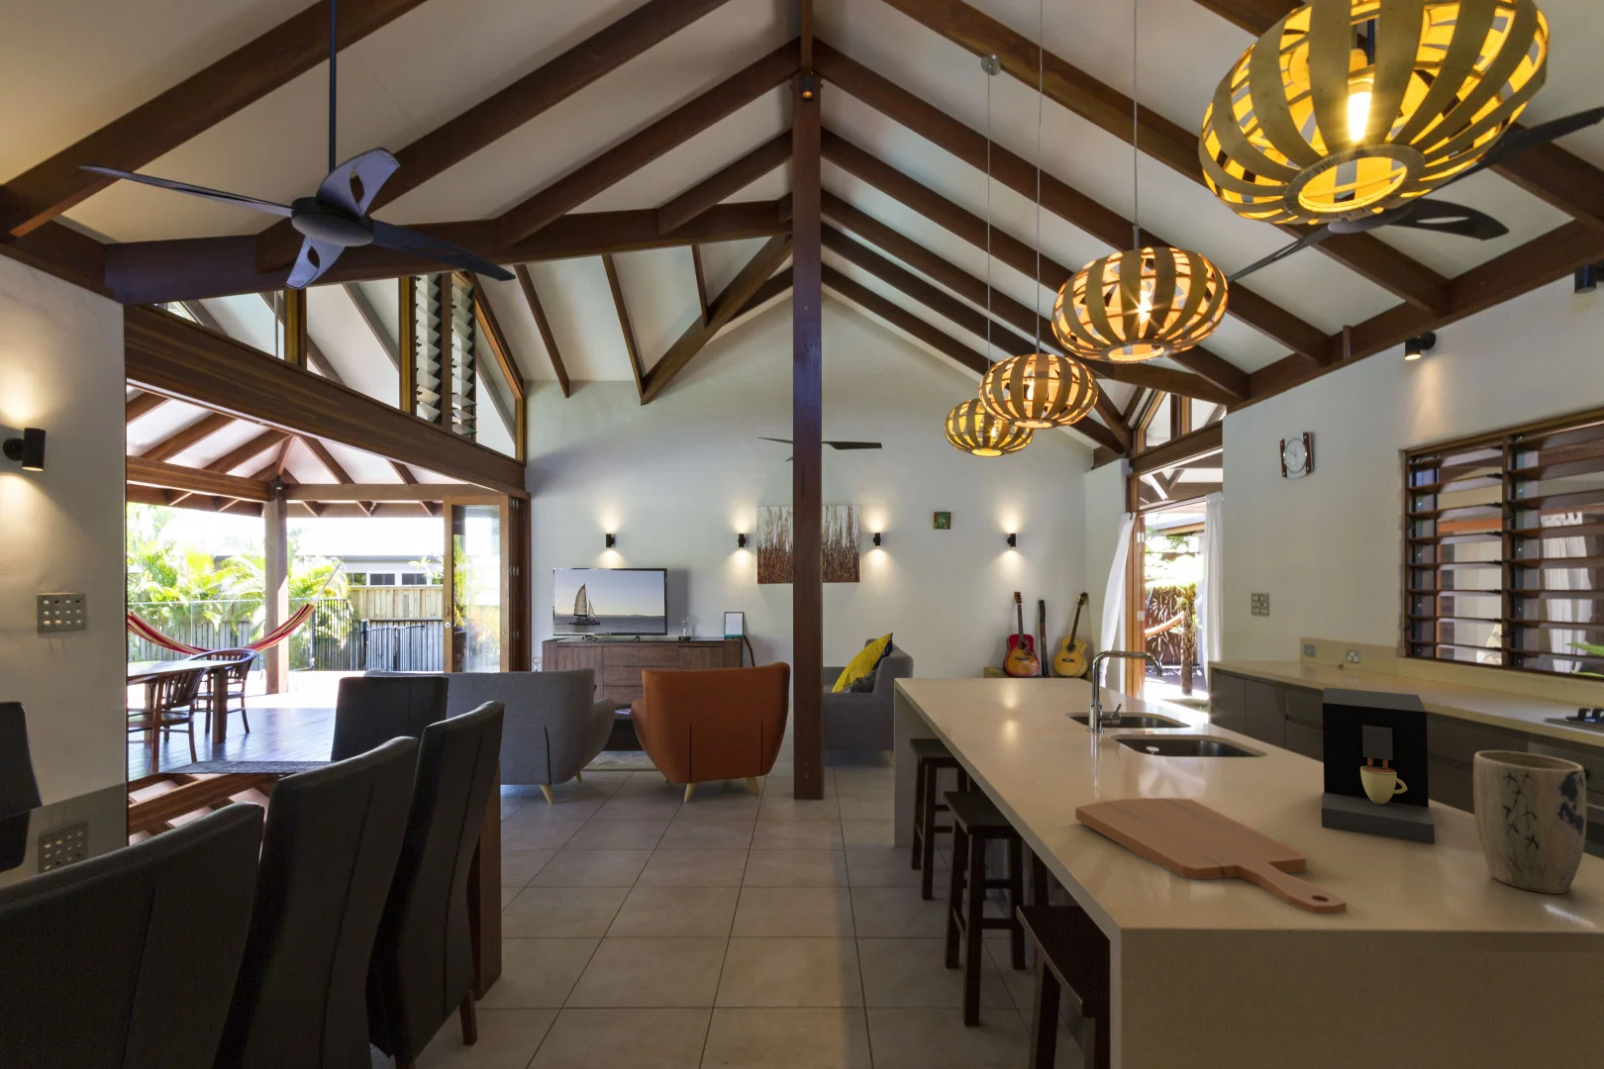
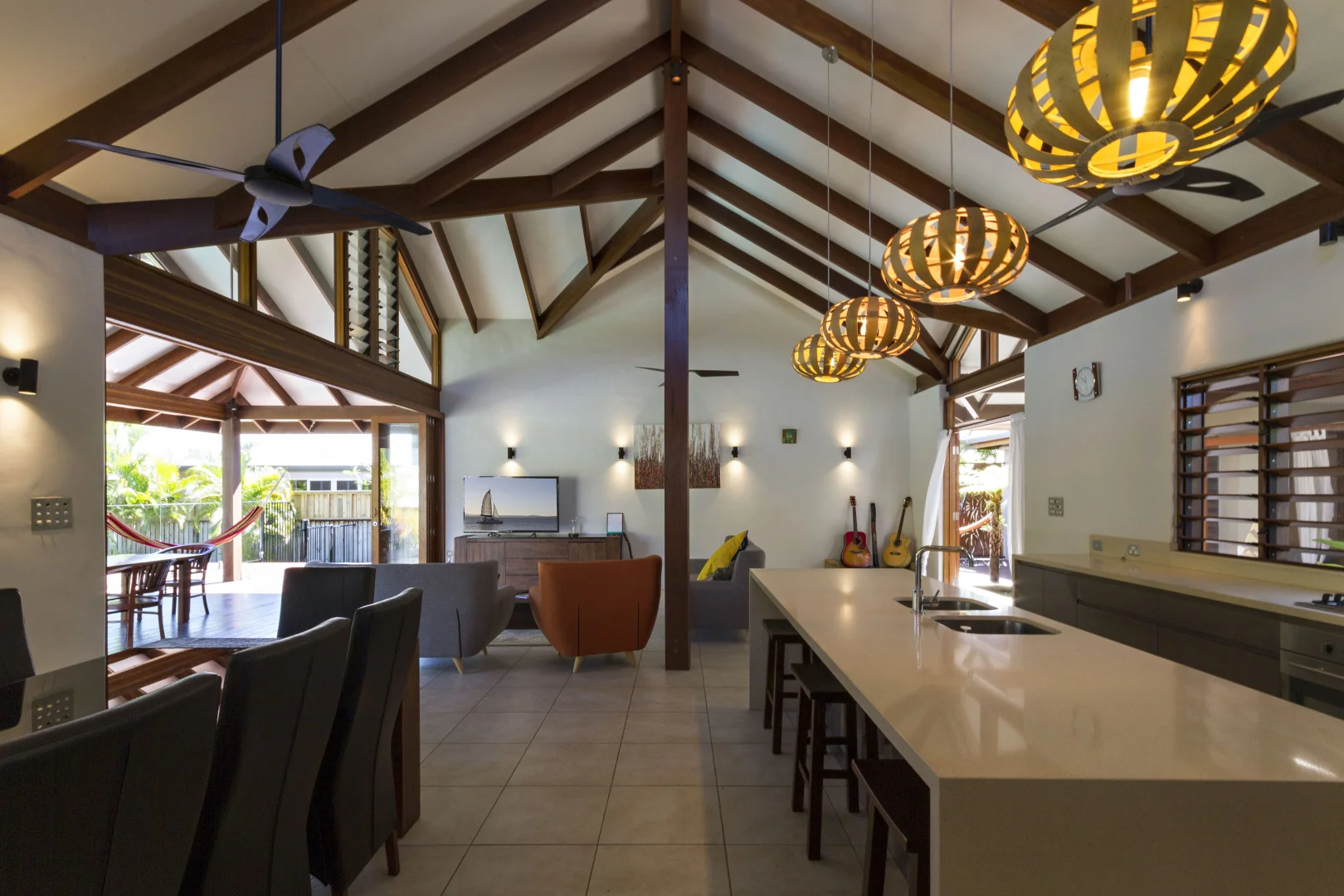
- plant pot [1473,749,1588,895]
- cutting board [1074,797,1347,915]
- coffee maker [1321,687,1436,845]
